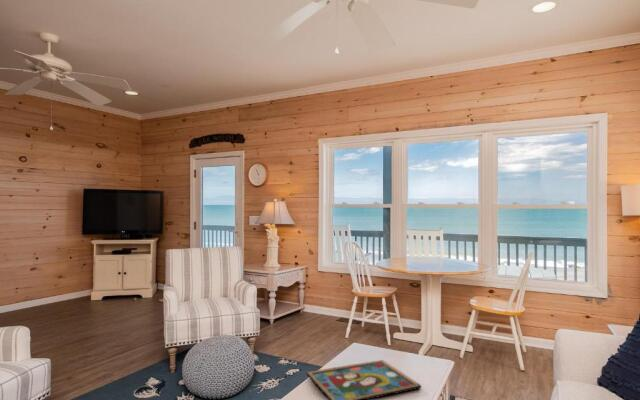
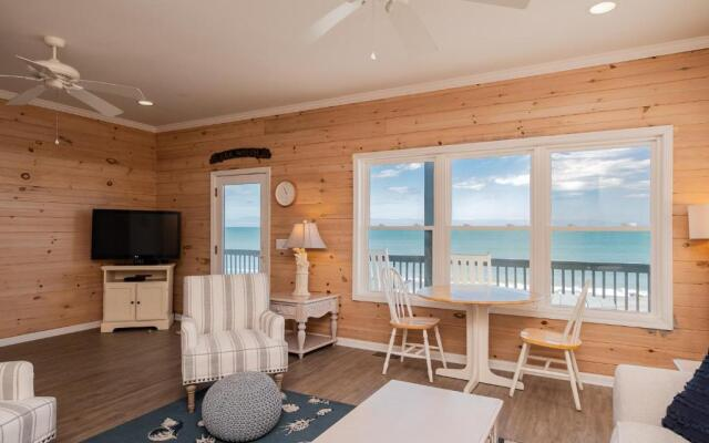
- framed painting [305,359,422,400]
